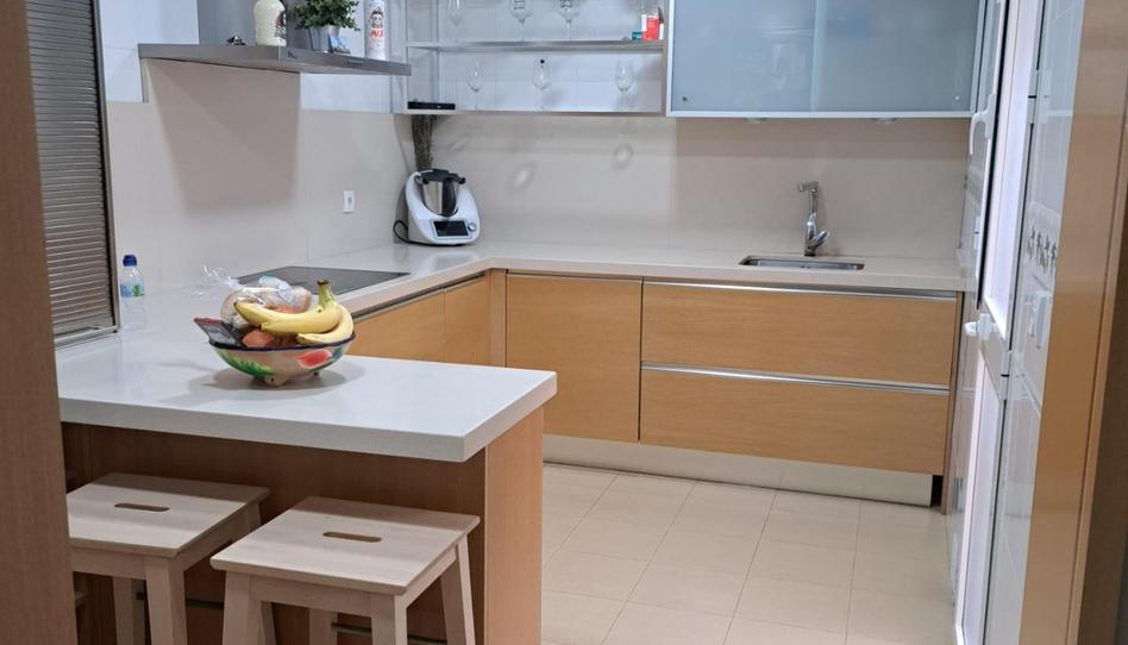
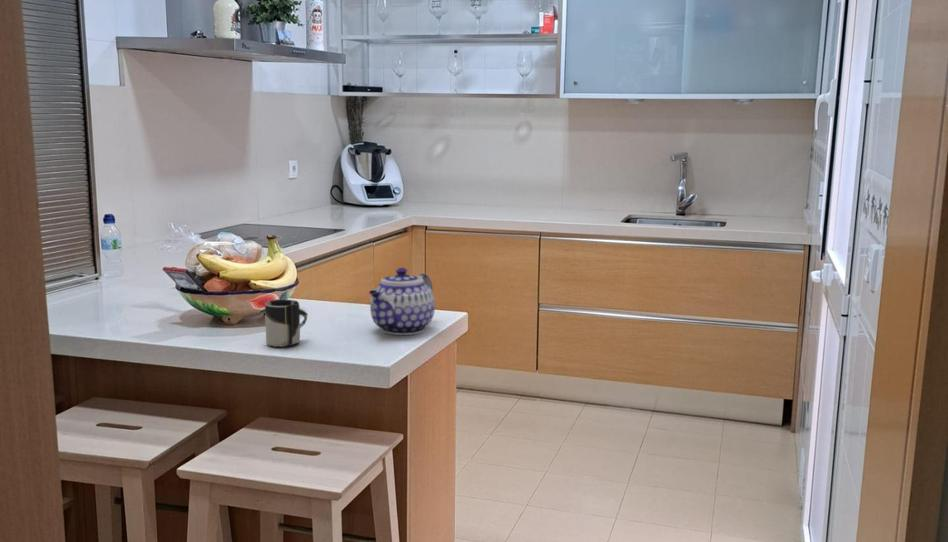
+ teapot [368,267,436,336]
+ cup [264,299,309,348]
